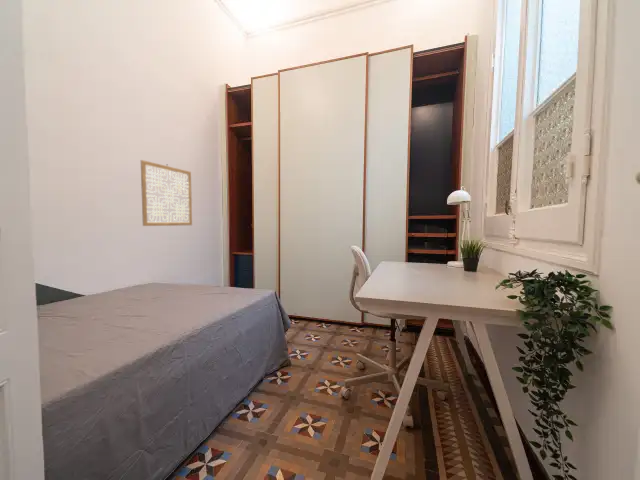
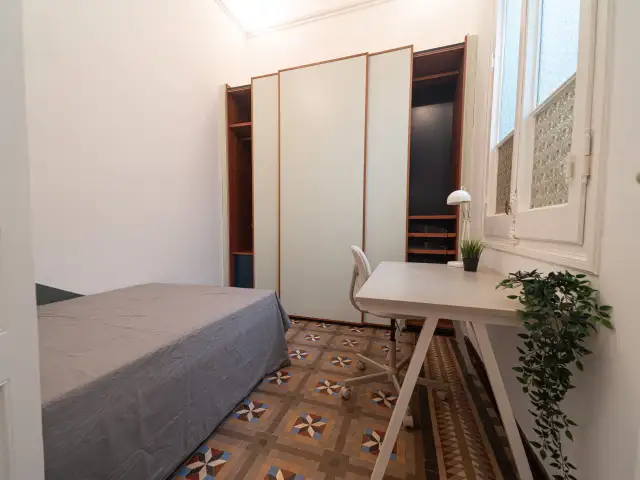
- wall art [140,159,193,227]
